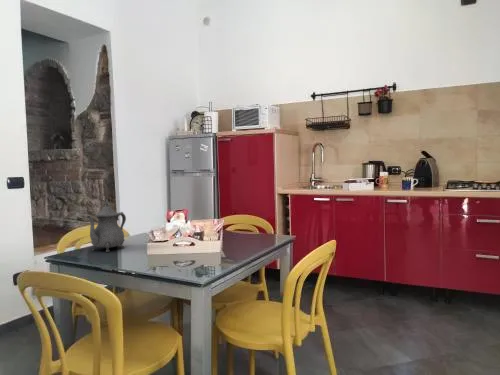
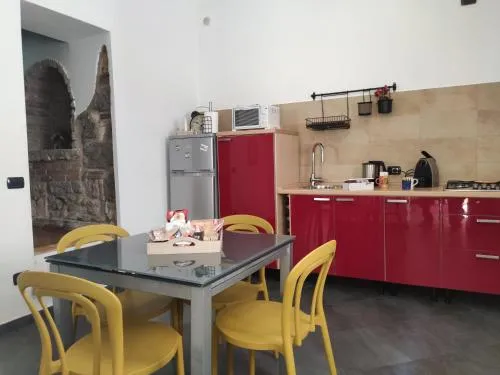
- teapot [86,198,127,253]
